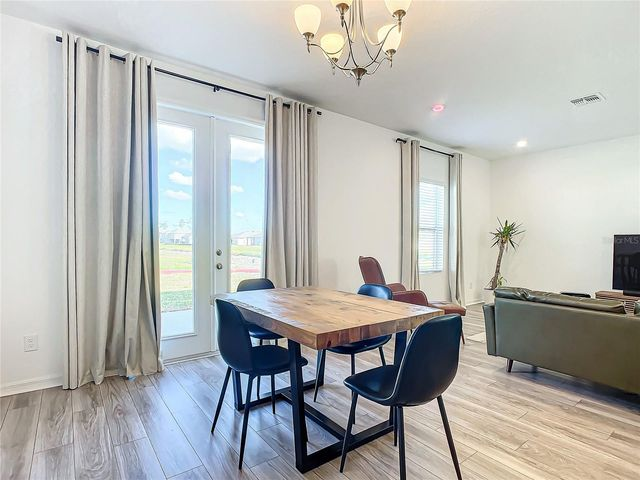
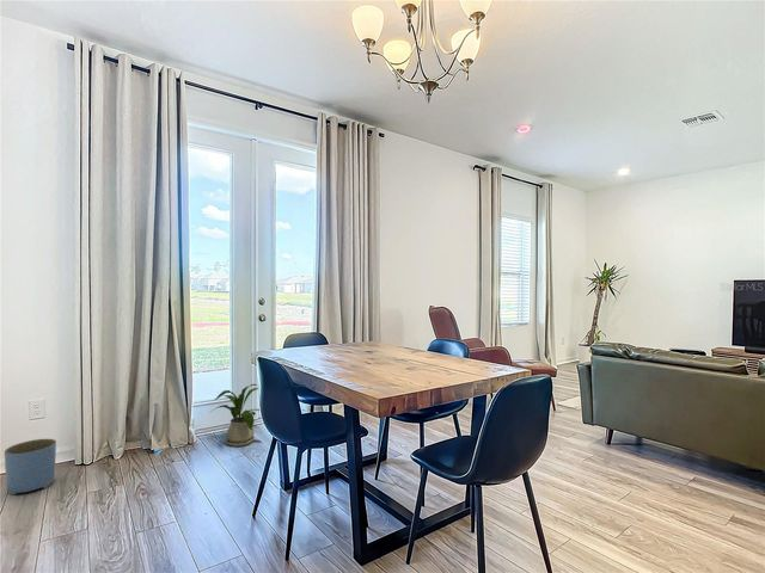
+ house plant [209,383,261,448]
+ planter [4,438,57,497]
